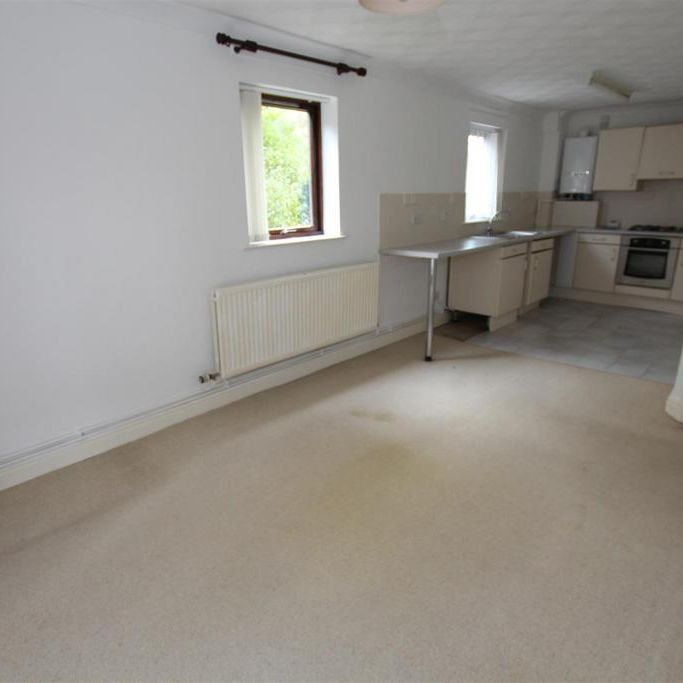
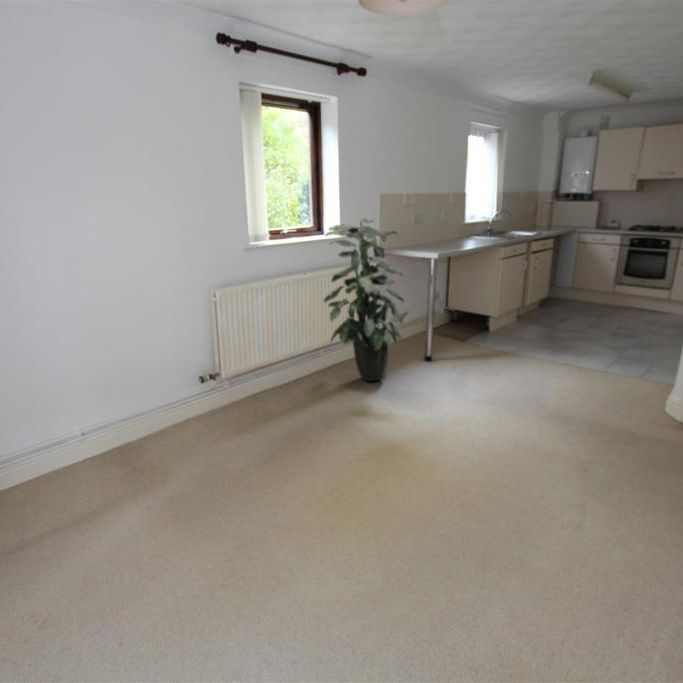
+ indoor plant [323,217,410,382]
